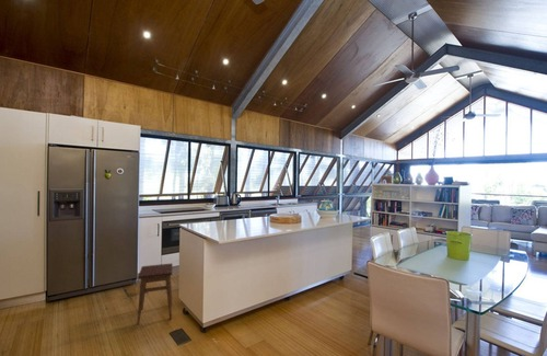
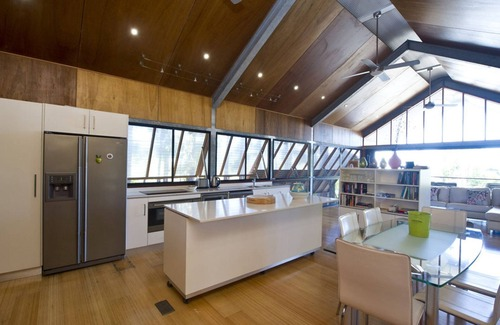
- stool [136,263,174,325]
